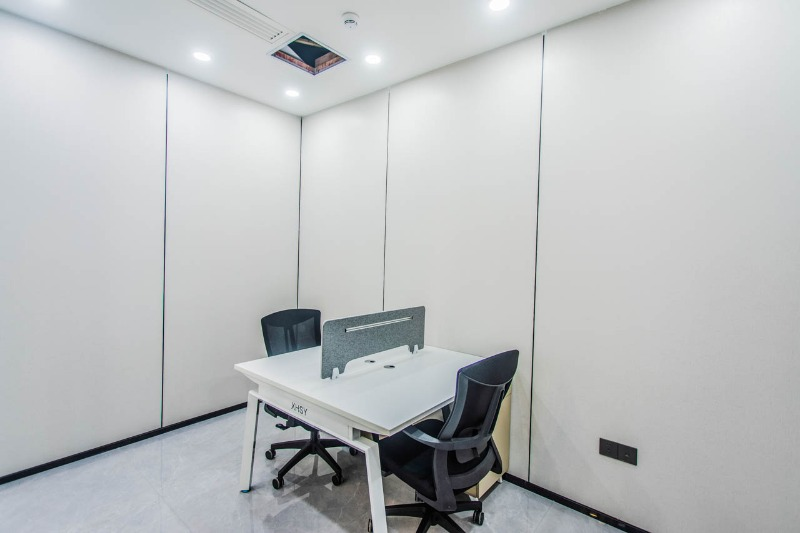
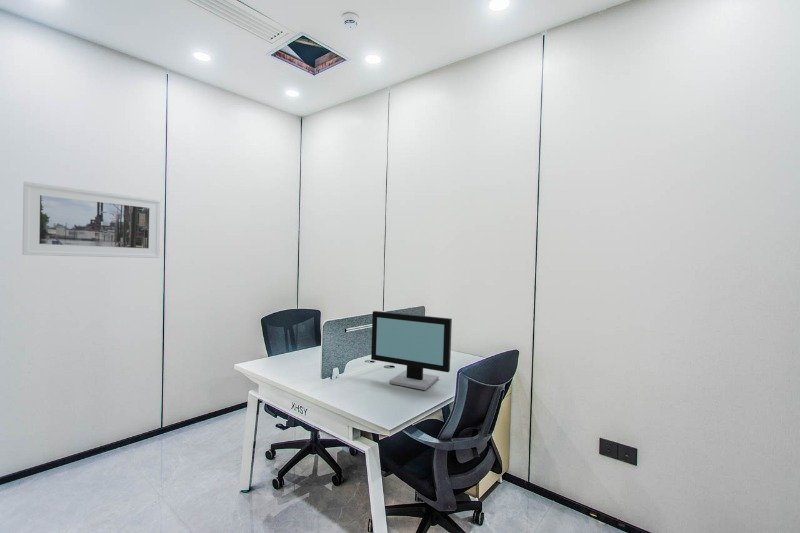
+ computer monitor [370,310,453,391]
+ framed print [21,181,162,259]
